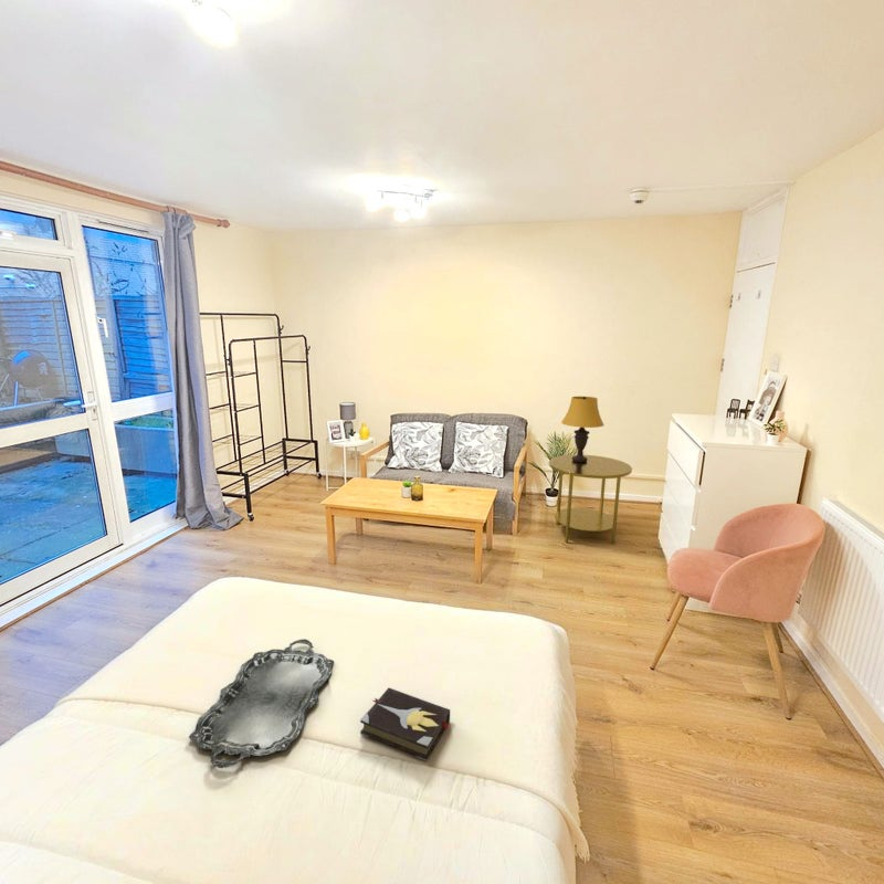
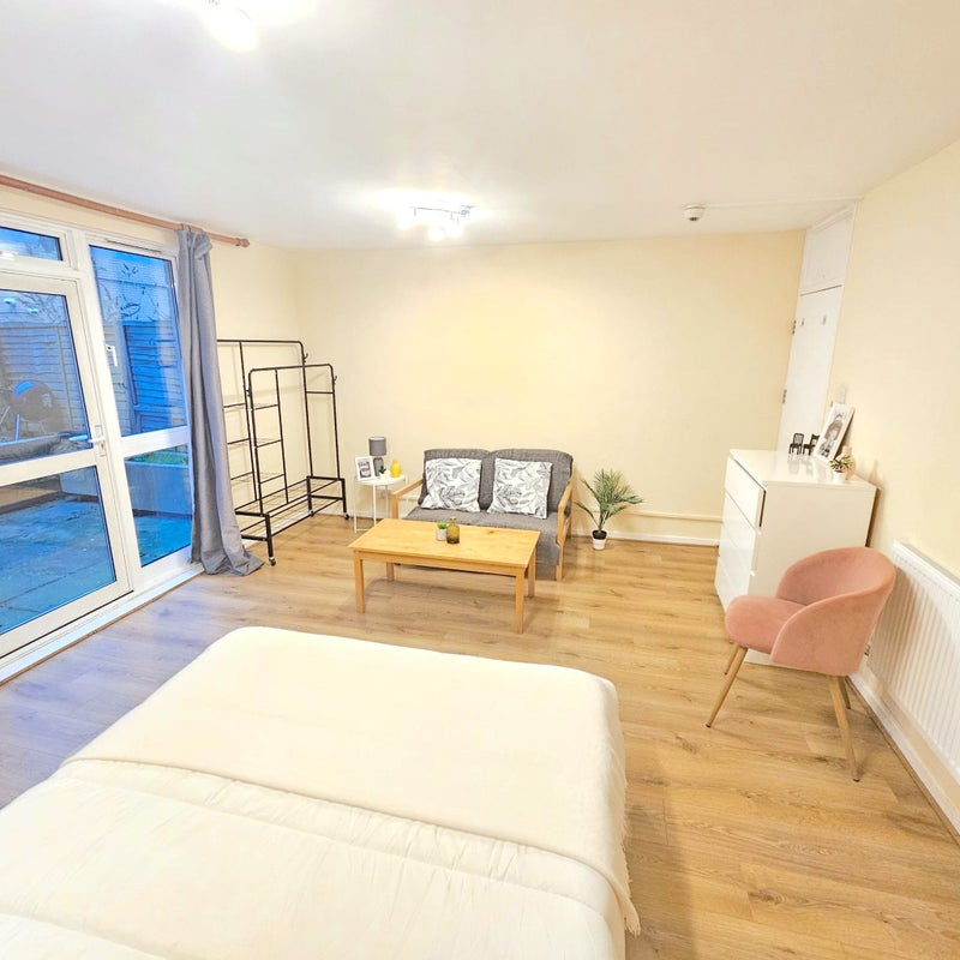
- hardback book [359,686,451,762]
- serving tray [188,638,335,769]
- table lamp [560,396,606,462]
- side table [548,454,633,545]
